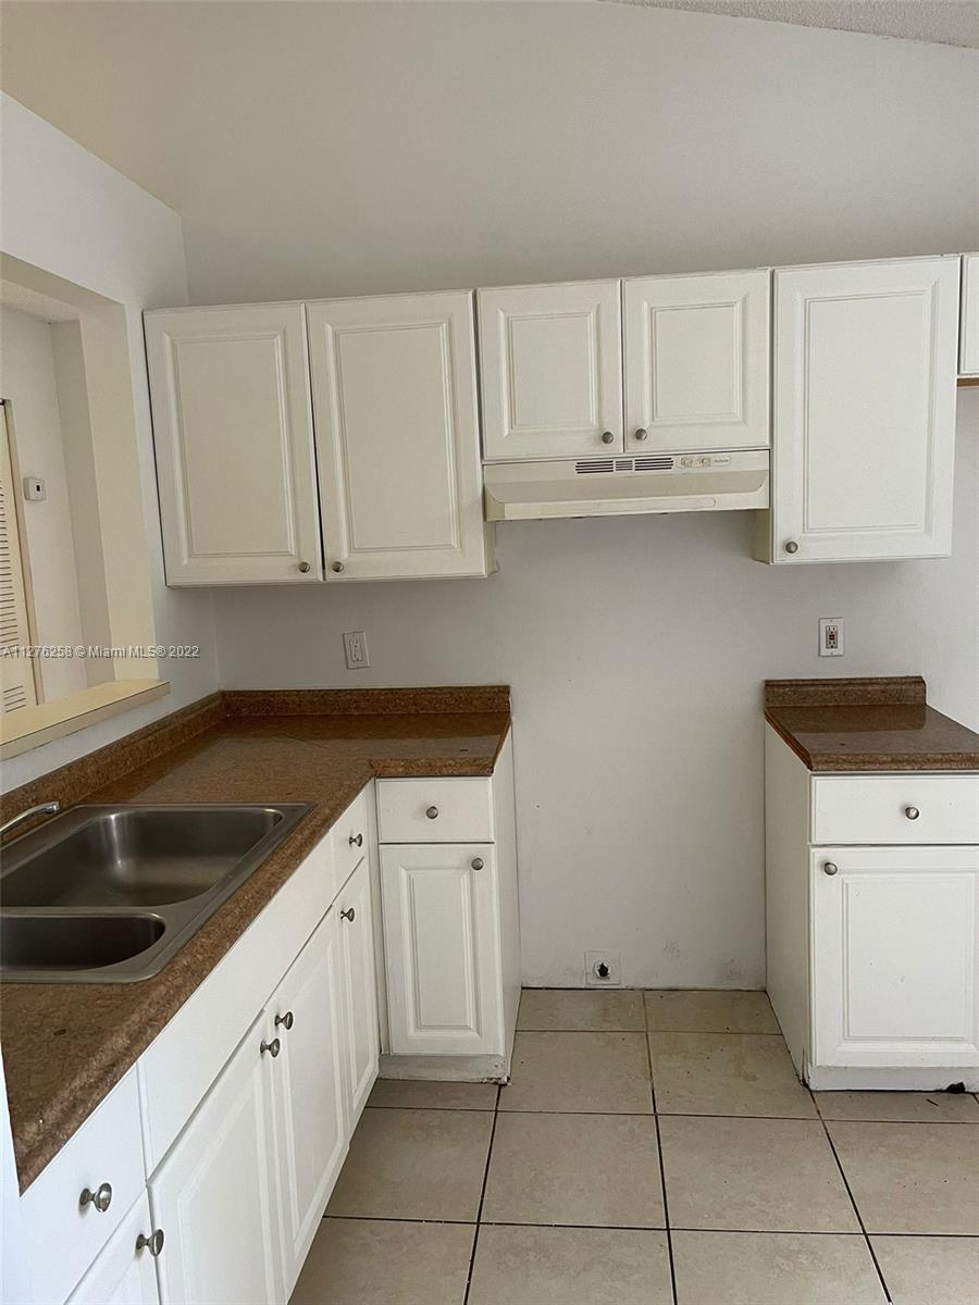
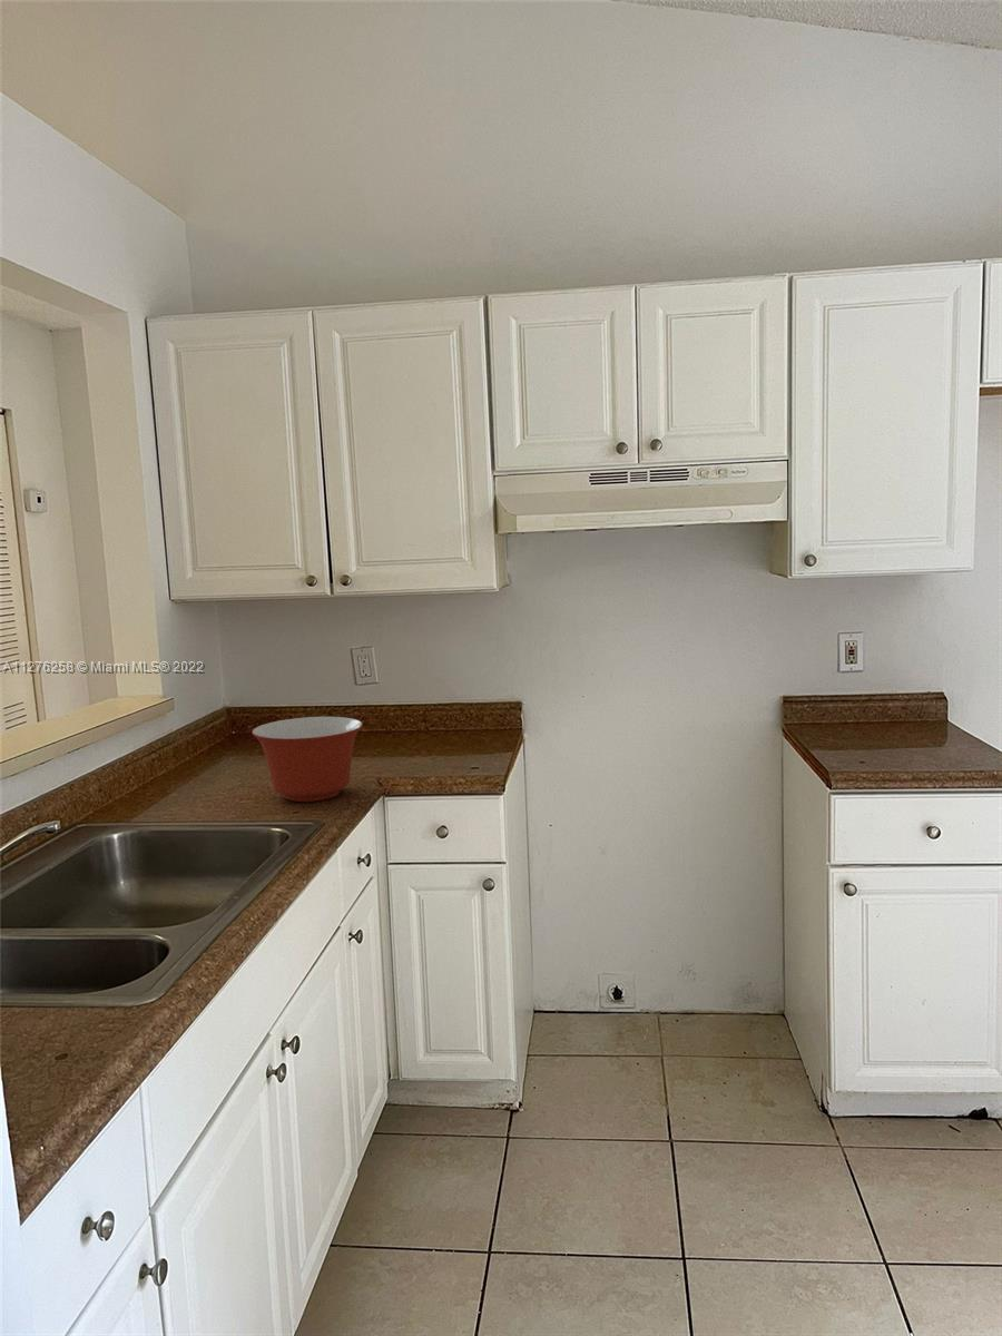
+ mixing bowl [250,716,364,803]
